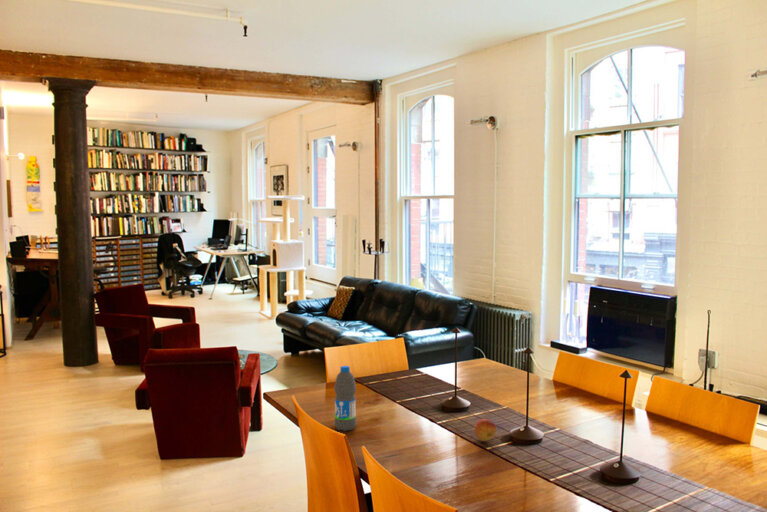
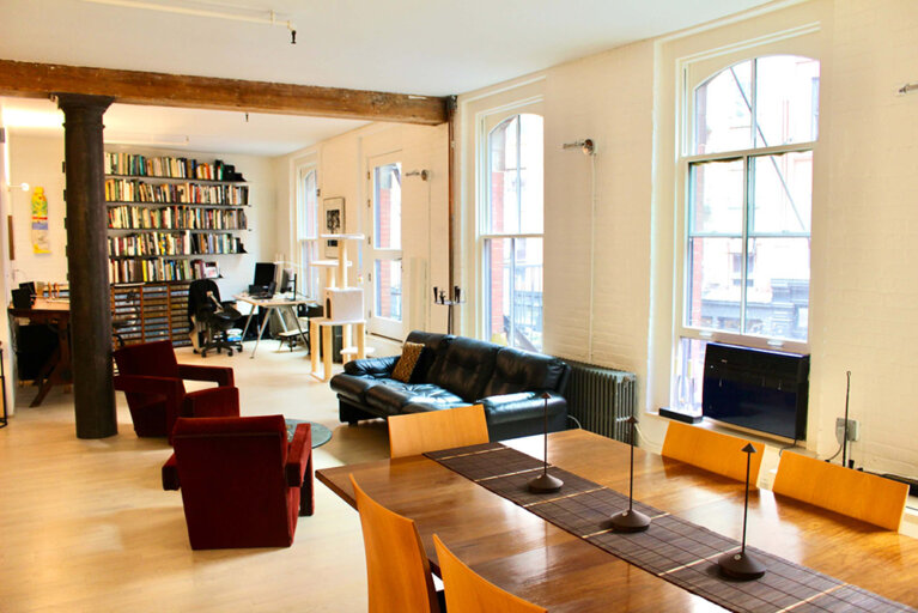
- fruit [473,418,497,442]
- water bottle [333,365,358,432]
